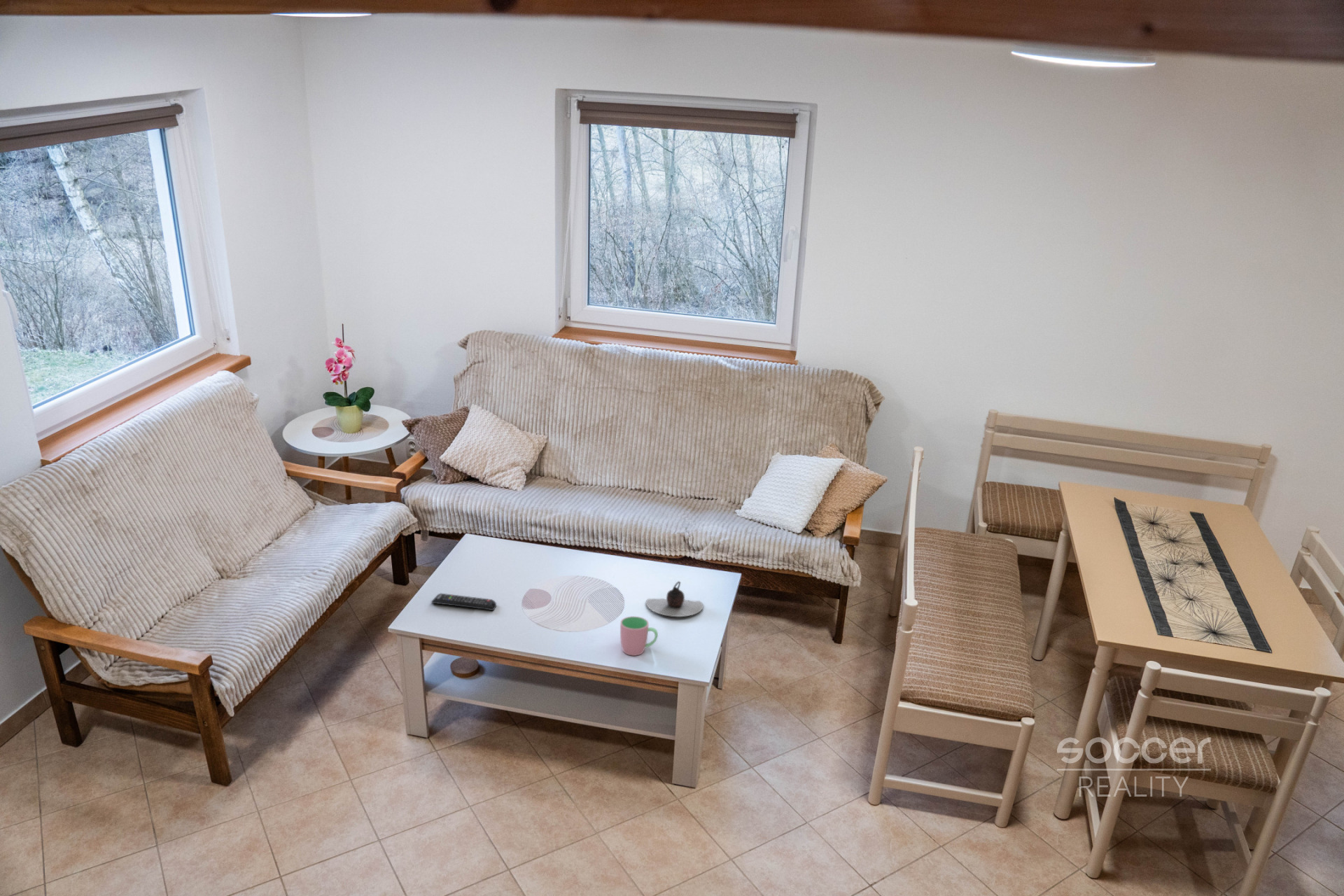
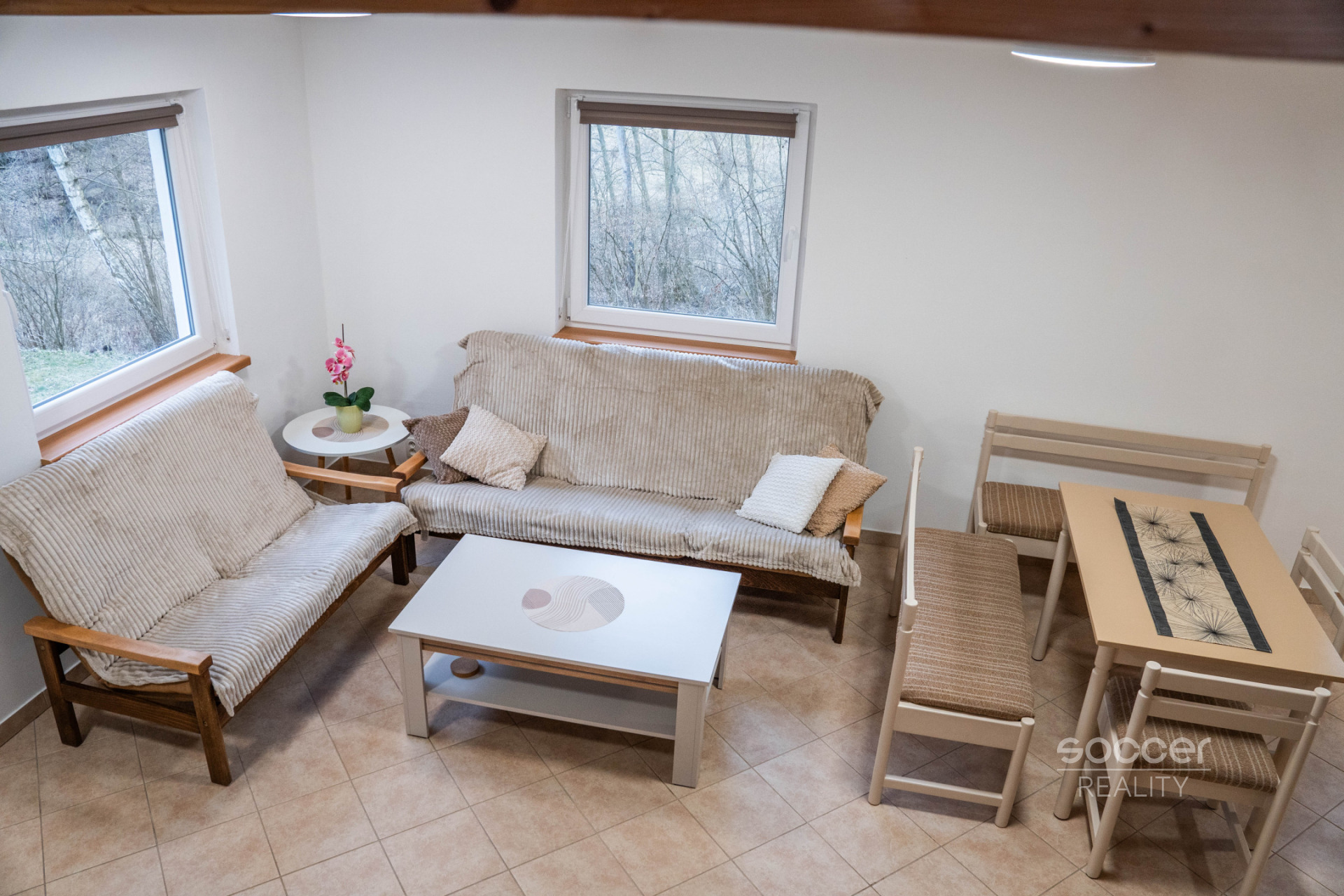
- remote control [430,593,497,611]
- cup [619,615,659,657]
- teapot [645,580,704,617]
